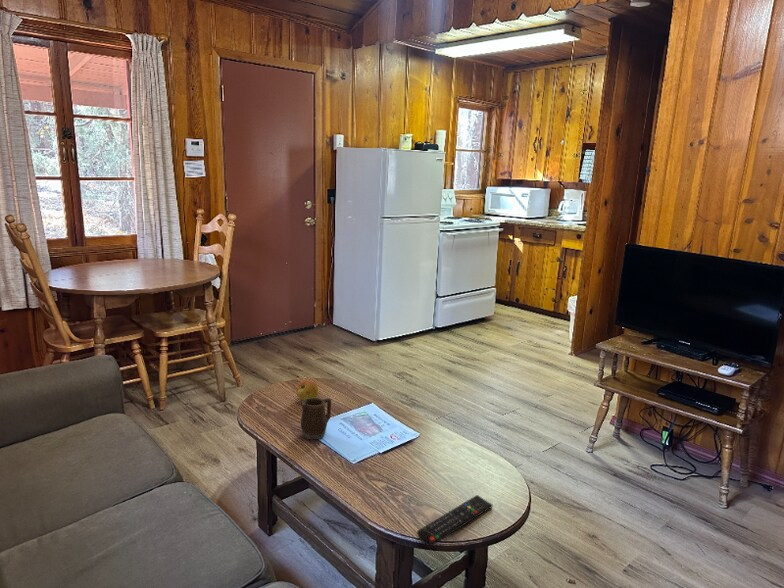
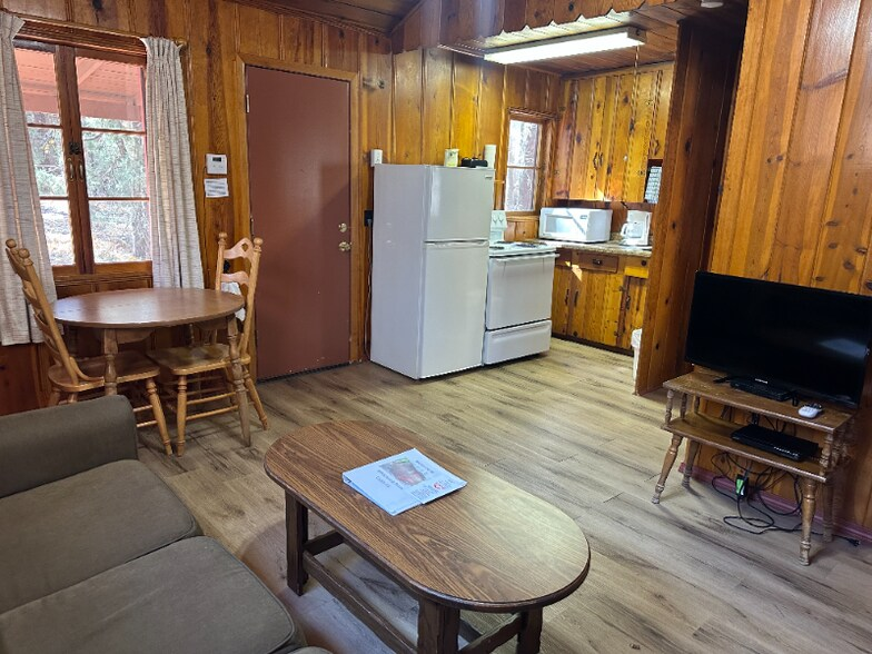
- apple [295,379,320,402]
- mug [300,397,332,440]
- remote control [416,494,494,547]
